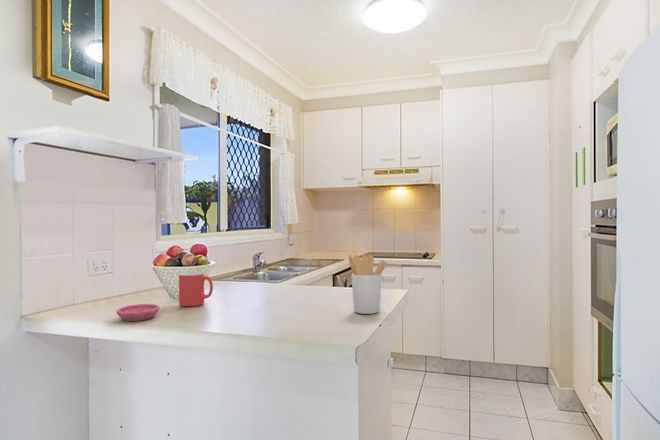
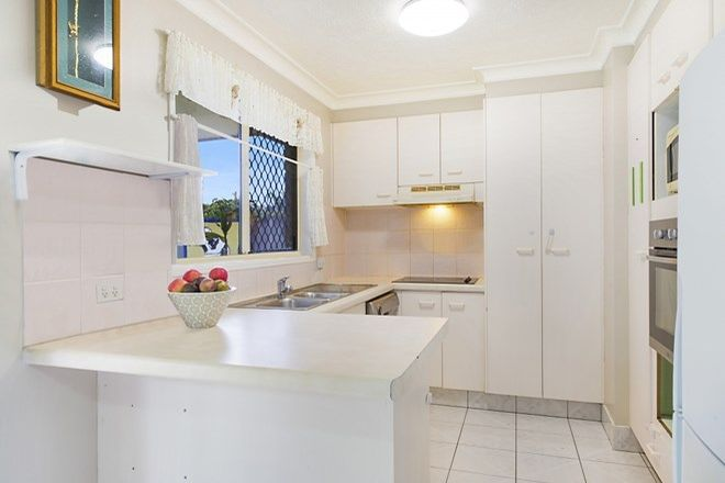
- mug [178,271,214,307]
- utensil holder [348,254,388,315]
- saucer [115,303,161,322]
